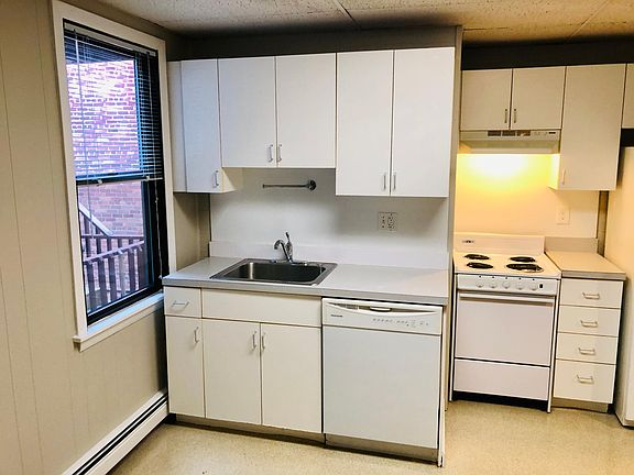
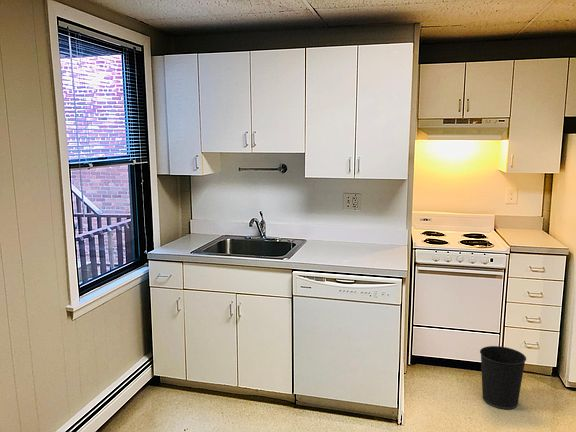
+ wastebasket [479,345,527,410]
